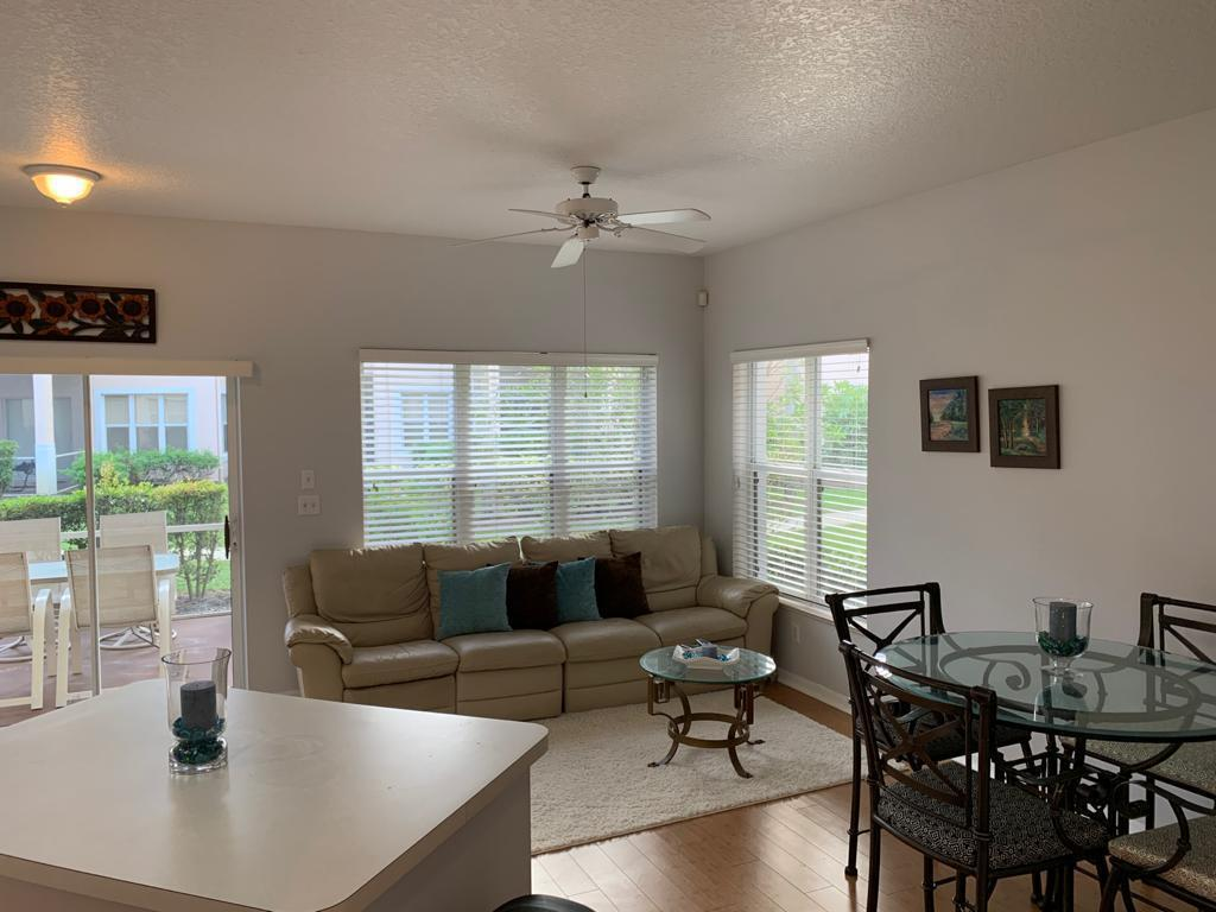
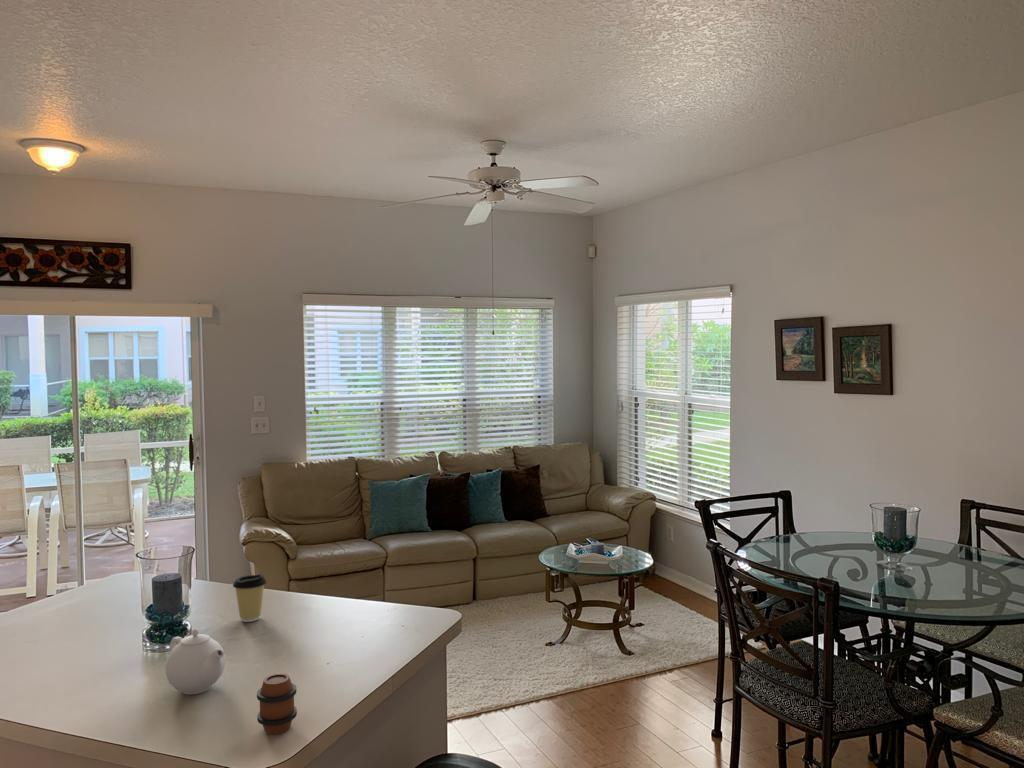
+ teapot [164,628,226,695]
+ coffee cup [232,573,268,623]
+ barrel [256,673,298,735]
